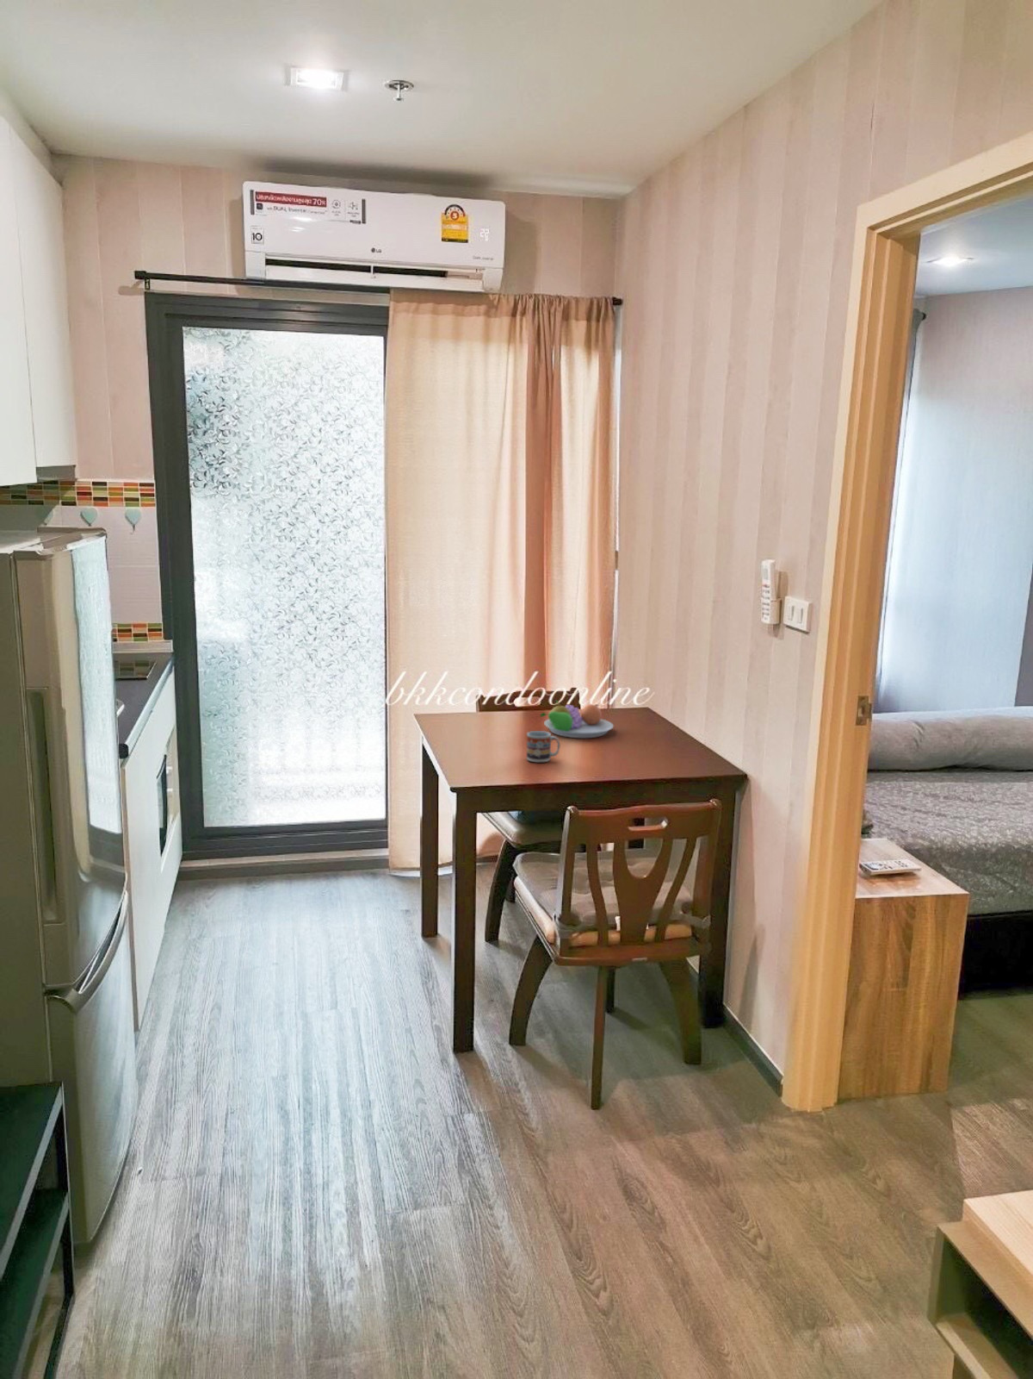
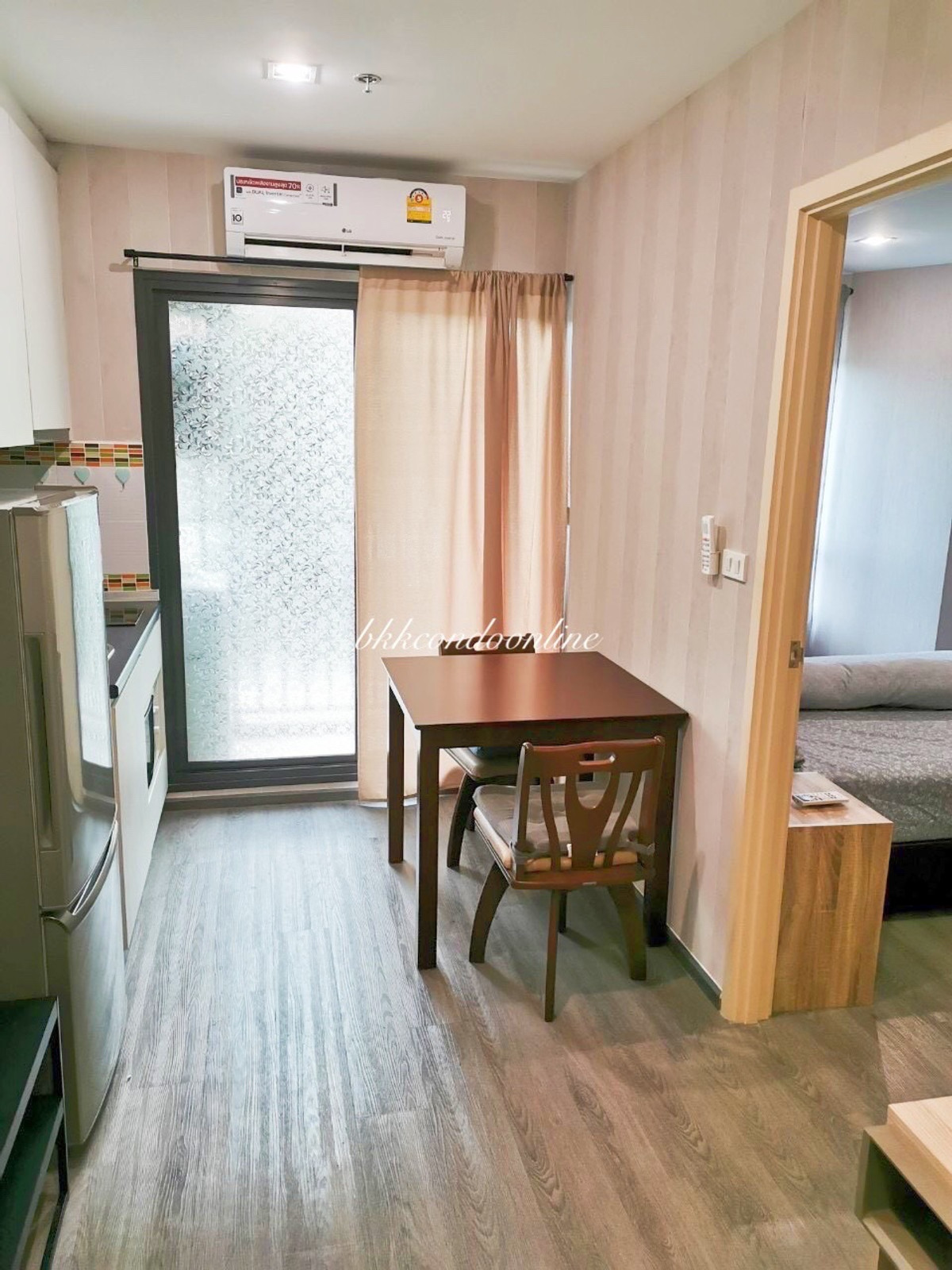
- fruit bowl [539,700,614,738]
- cup [526,730,560,762]
